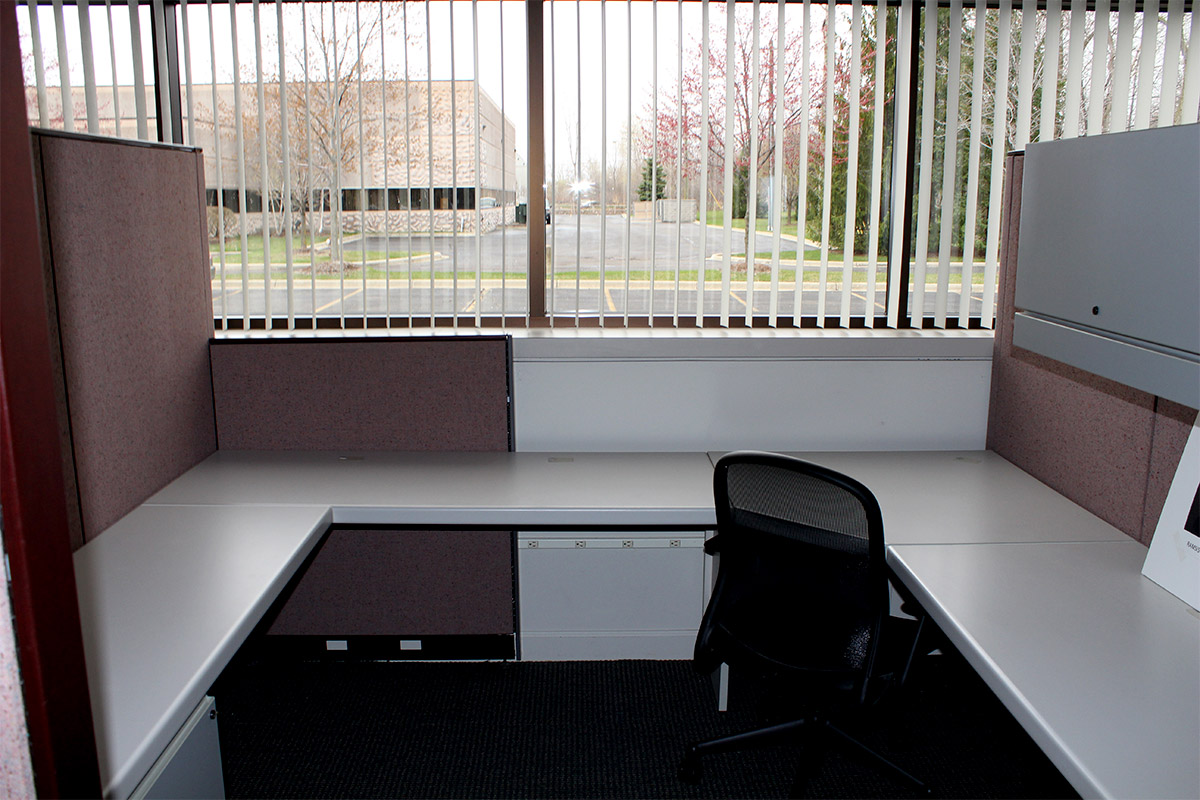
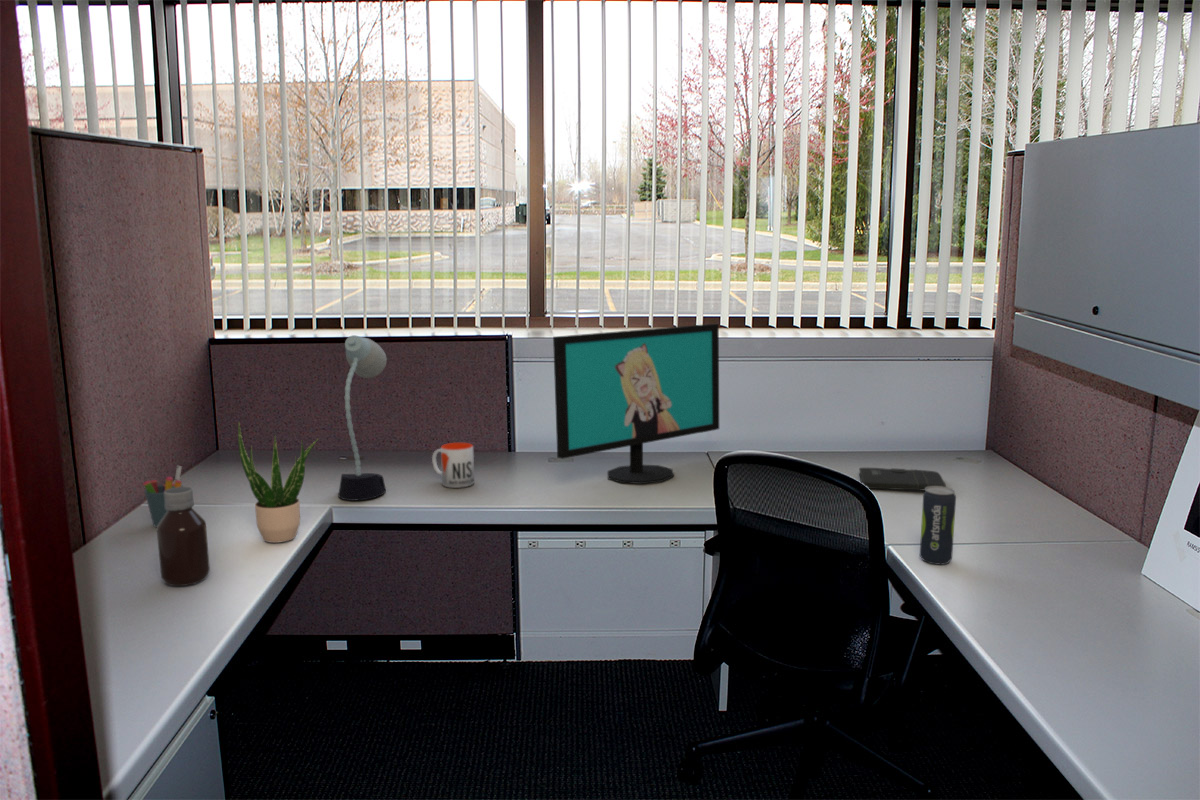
+ beverage can [919,486,957,566]
+ mug [431,442,475,489]
+ computer monitor [552,323,720,485]
+ notepad [858,467,947,491]
+ potted plant [237,422,320,544]
+ pen holder [142,465,184,528]
+ desk lamp [337,334,388,502]
+ bottle [156,486,211,587]
